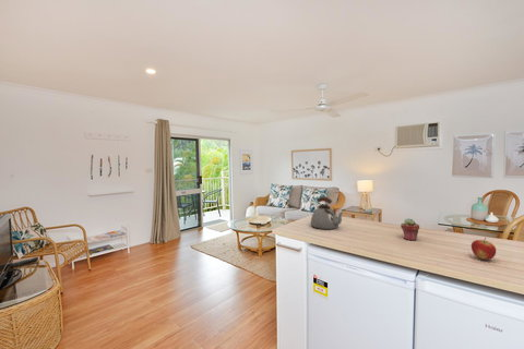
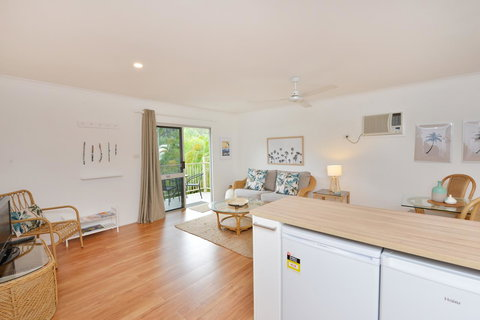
- potted succulent [400,217,420,241]
- kettle [310,195,344,230]
- apple [471,237,497,261]
